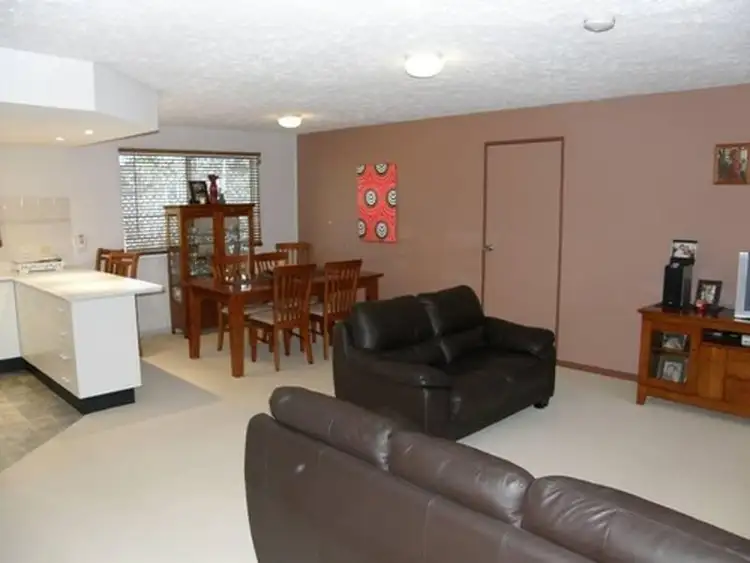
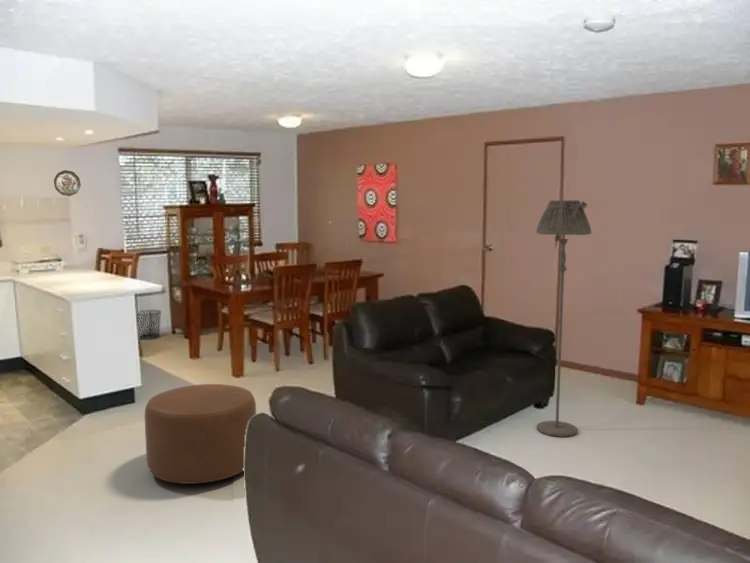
+ ottoman [144,383,257,485]
+ waste bin [137,309,162,340]
+ floor lamp [535,199,592,438]
+ decorative plate [53,169,82,197]
